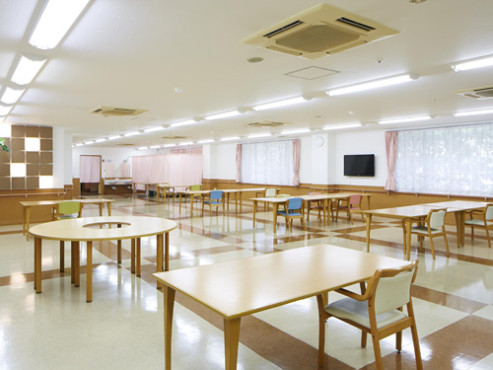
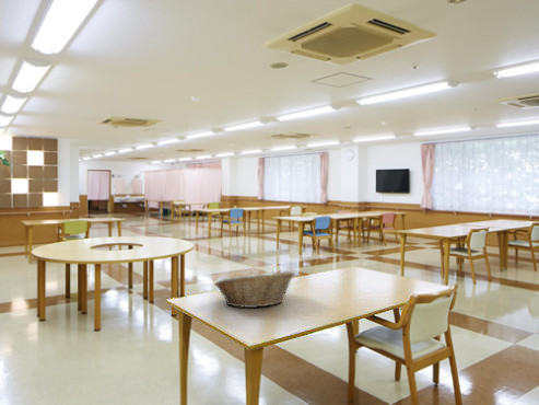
+ fruit basket [213,270,295,309]
